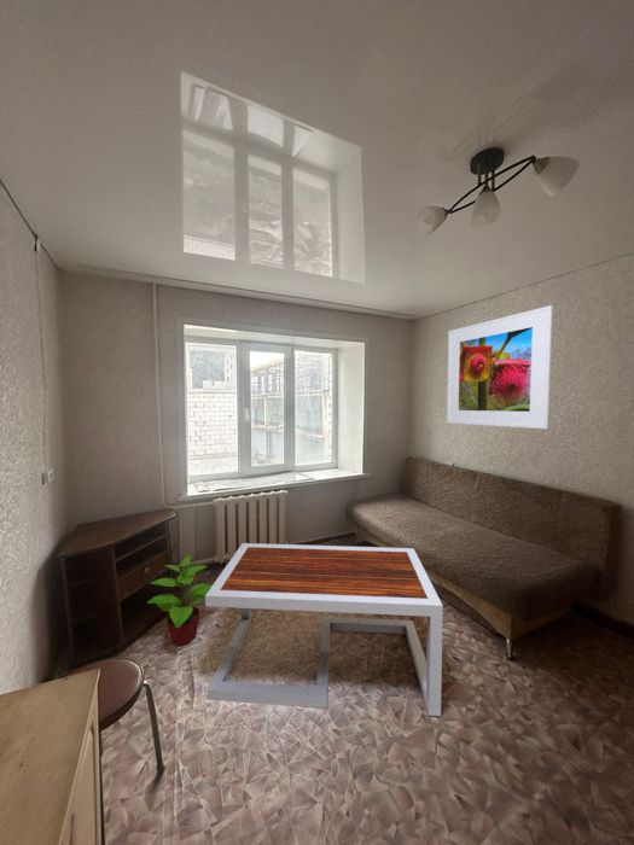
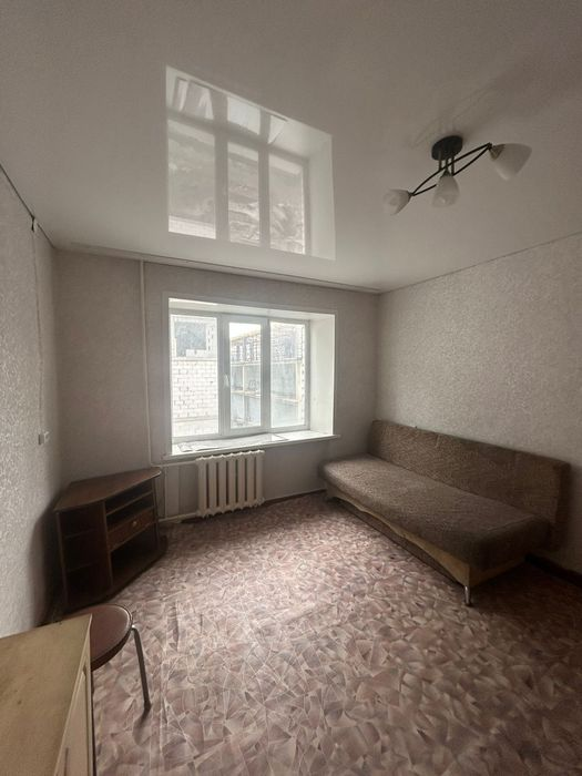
- potted plant [146,554,214,647]
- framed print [446,304,554,430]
- coffee table [204,542,444,717]
